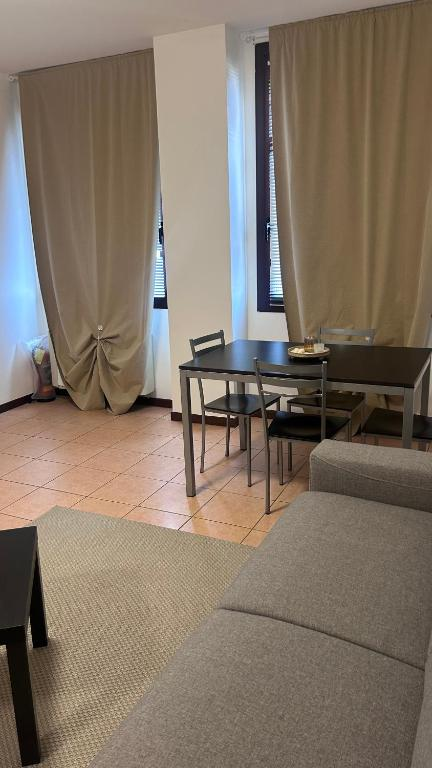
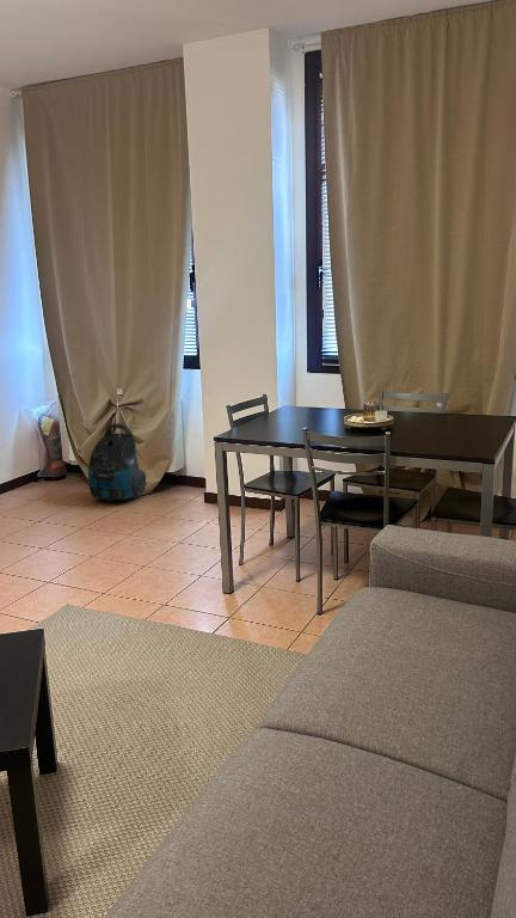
+ vacuum cleaner [87,422,147,503]
